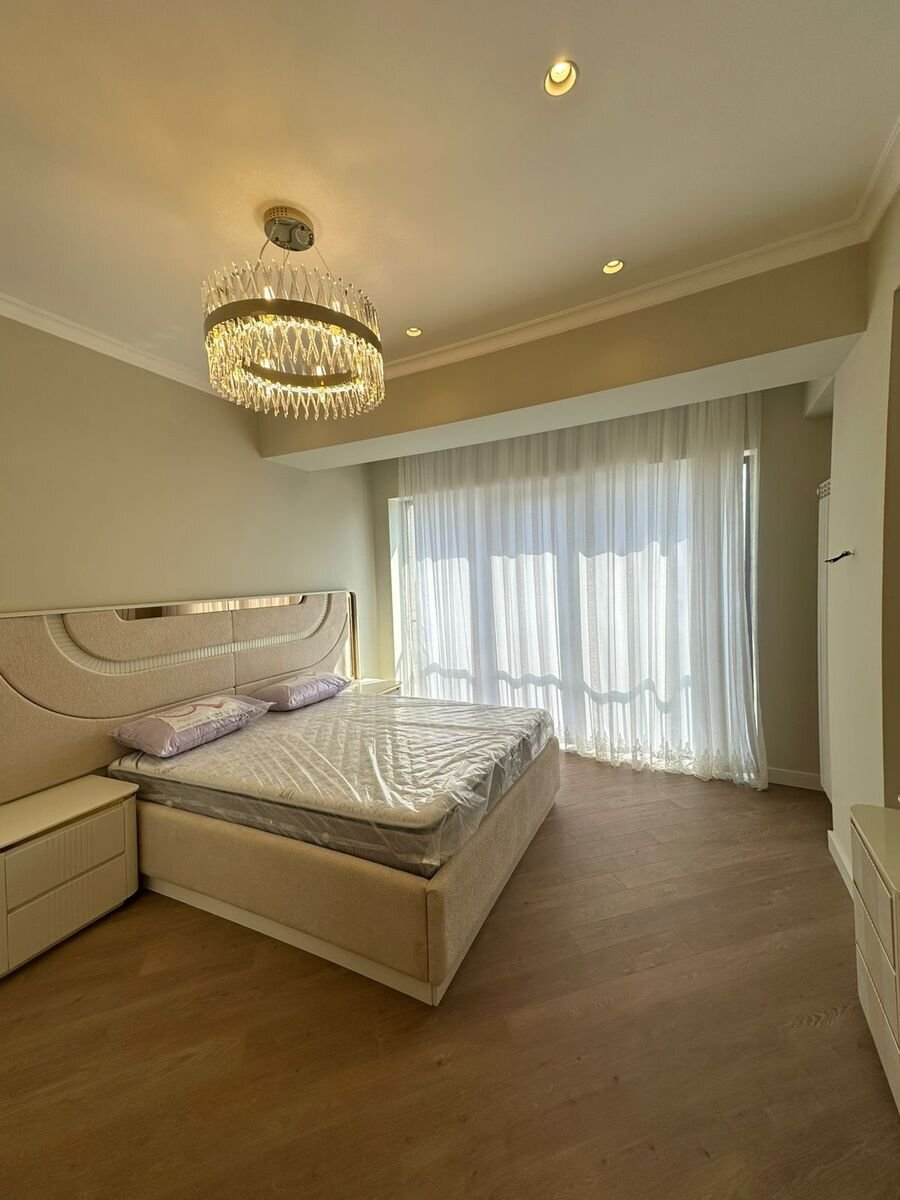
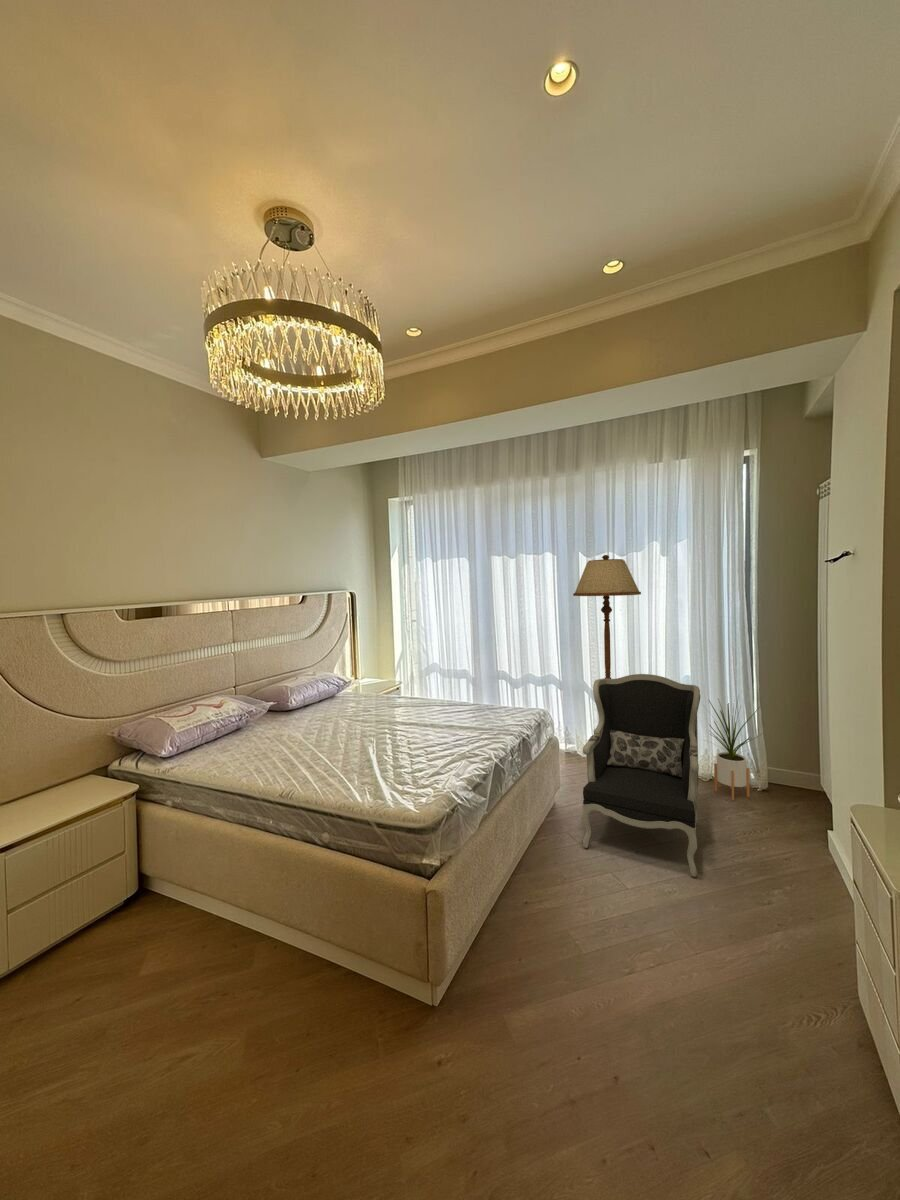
+ floor lamp [572,554,642,679]
+ armchair [580,673,701,878]
+ house plant [701,695,765,802]
